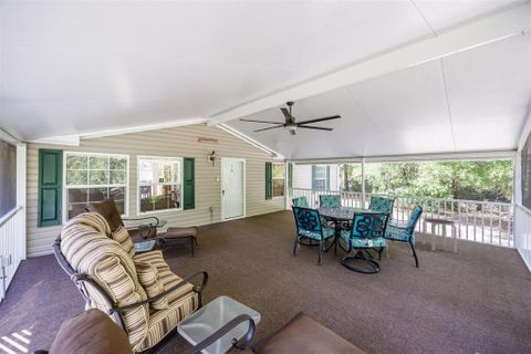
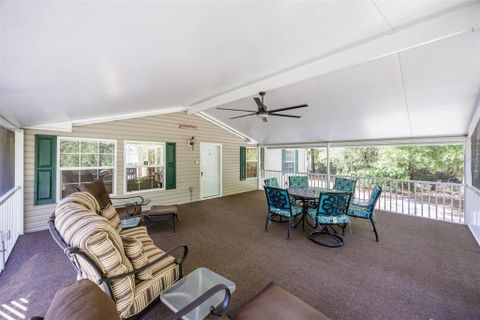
- side table [421,218,458,253]
